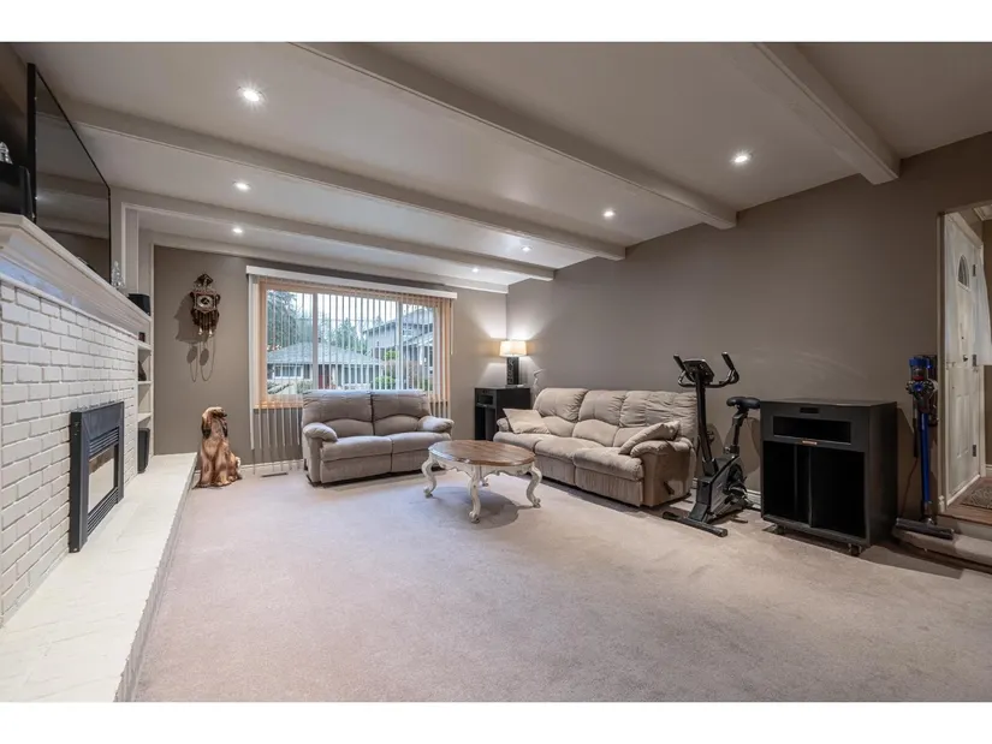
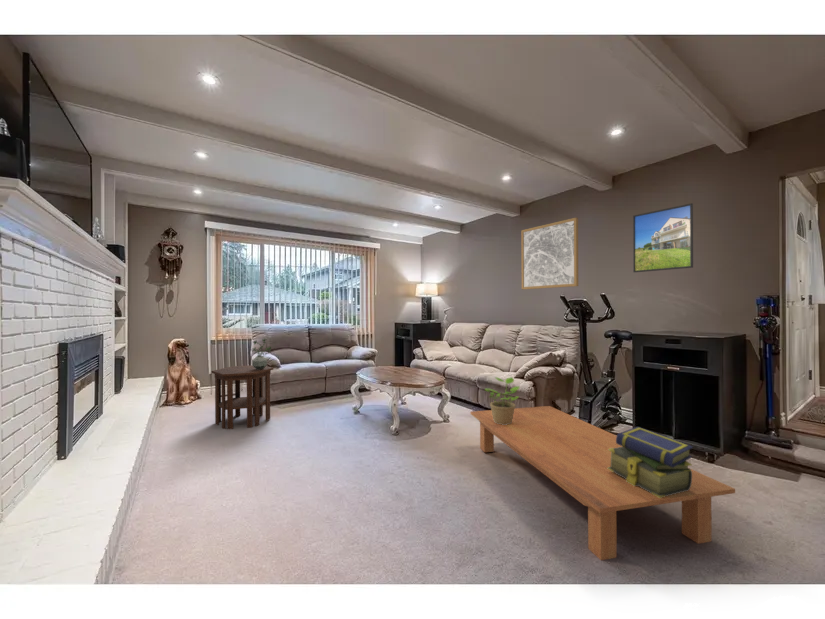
+ potted plant [484,376,521,425]
+ coffee table [469,405,736,561]
+ side table [210,364,274,430]
+ stack of books [607,426,694,498]
+ wall art [520,217,579,290]
+ potted plant [251,338,272,370]
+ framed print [632,202,694,273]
